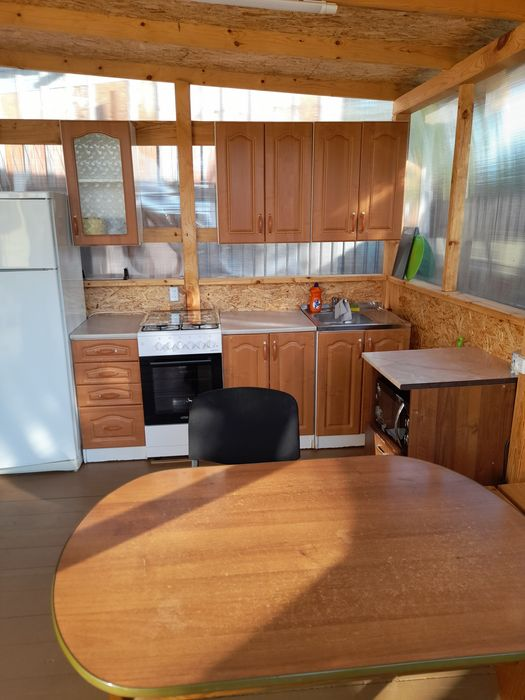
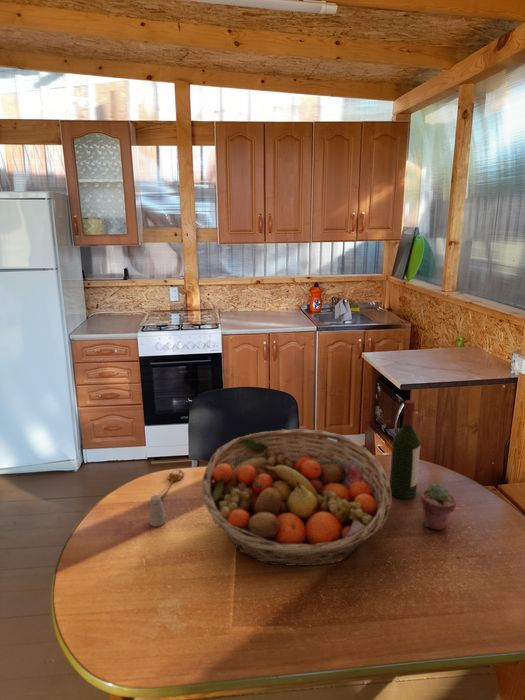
+ potted succulent [420,482,457,531]
+ spoon [158,469,185,498]
+ wine bottle [389,399,421,500]
+ fruit basket [200,428,393,567]
+ saltshaker [148,494,166,527]
